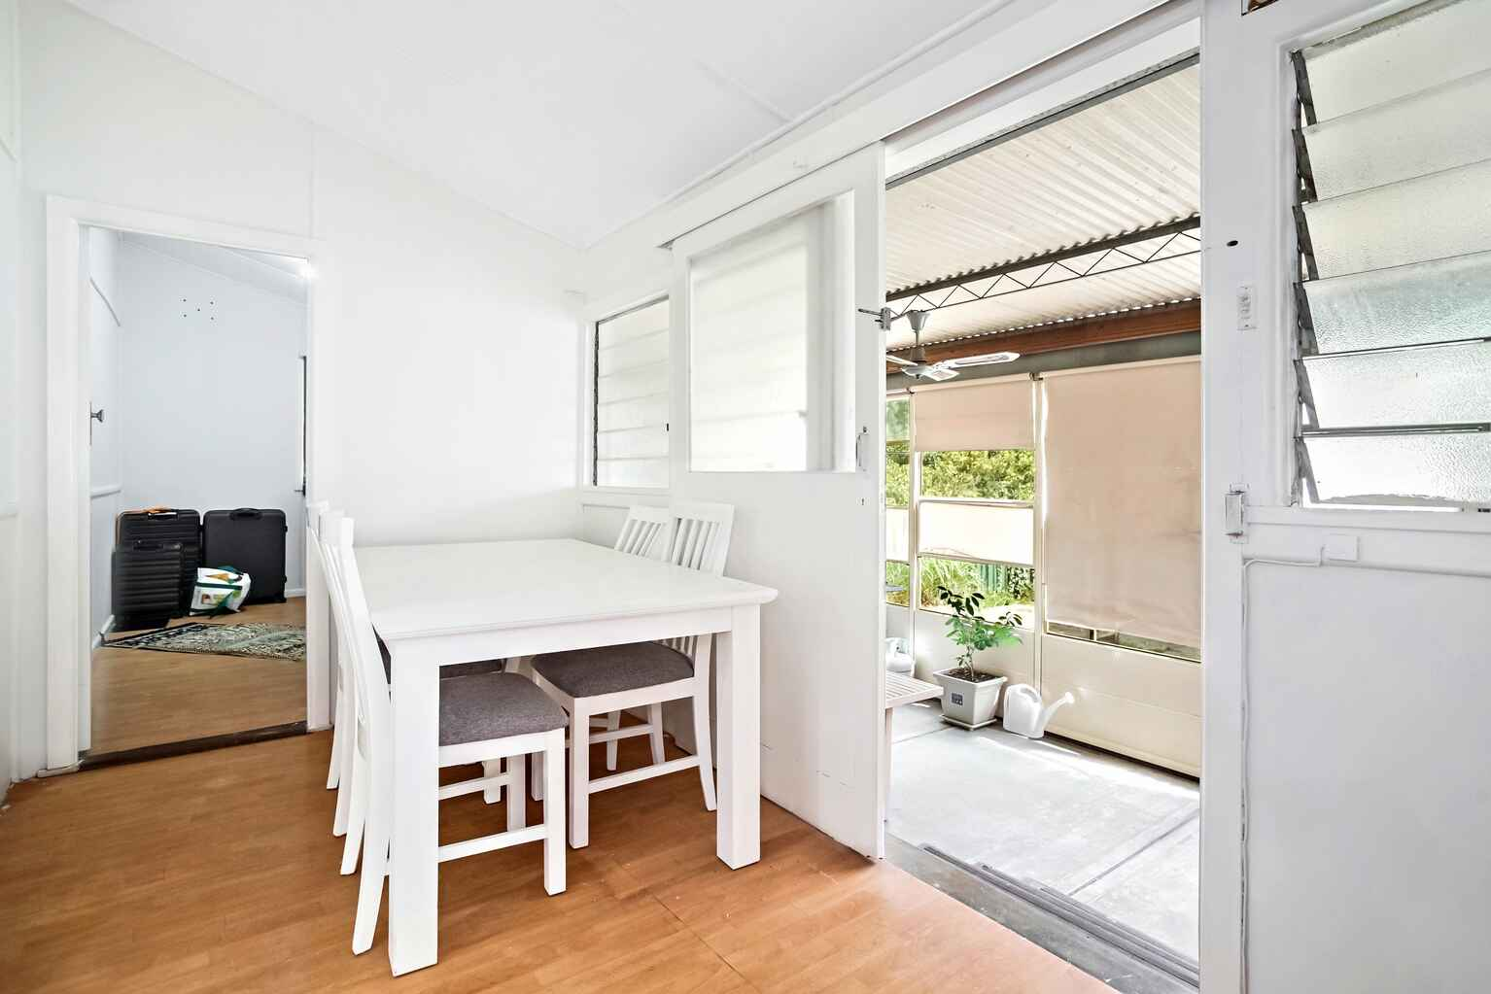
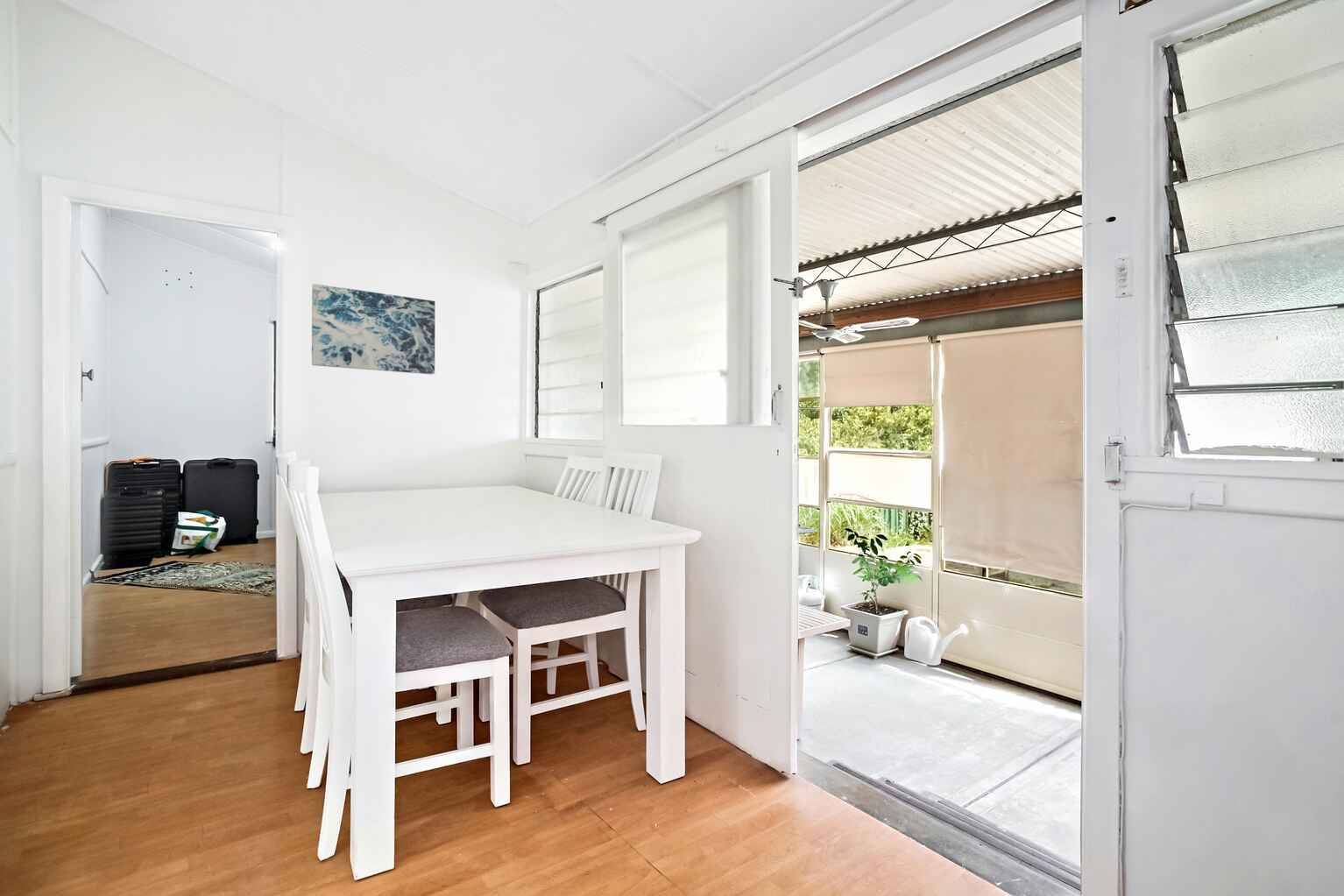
+ wall art [311,283,435,375]
